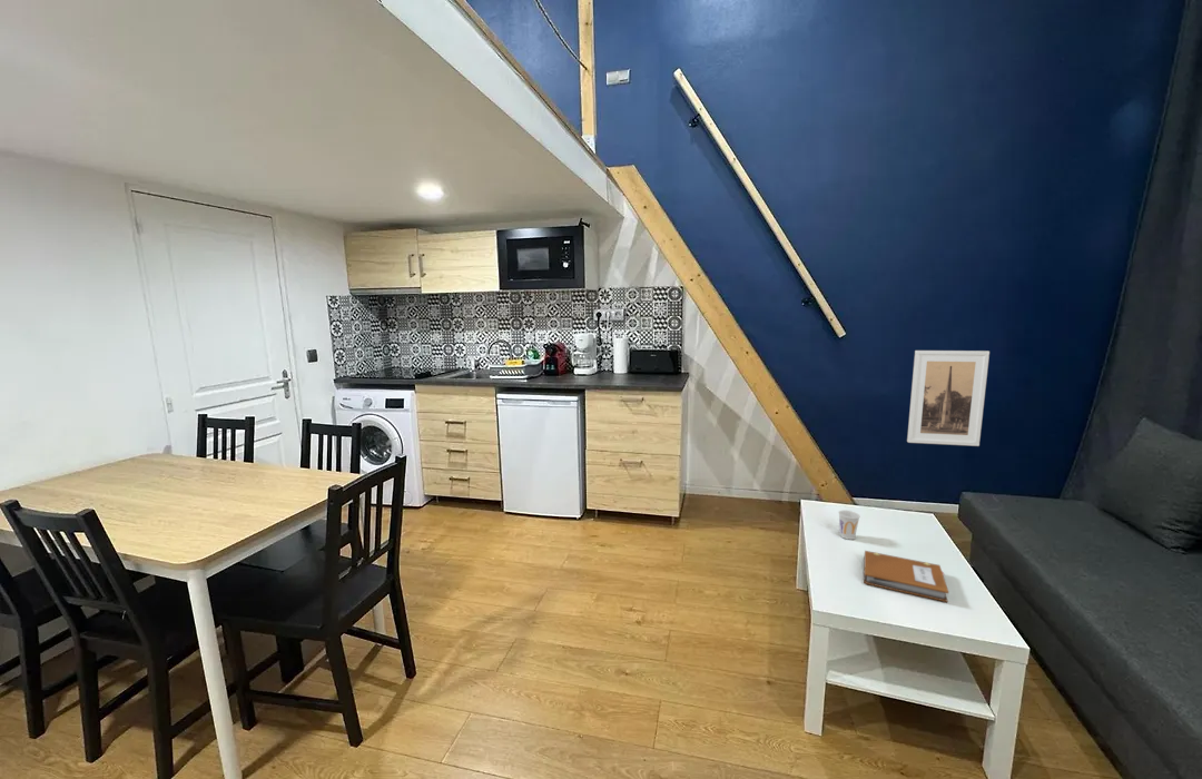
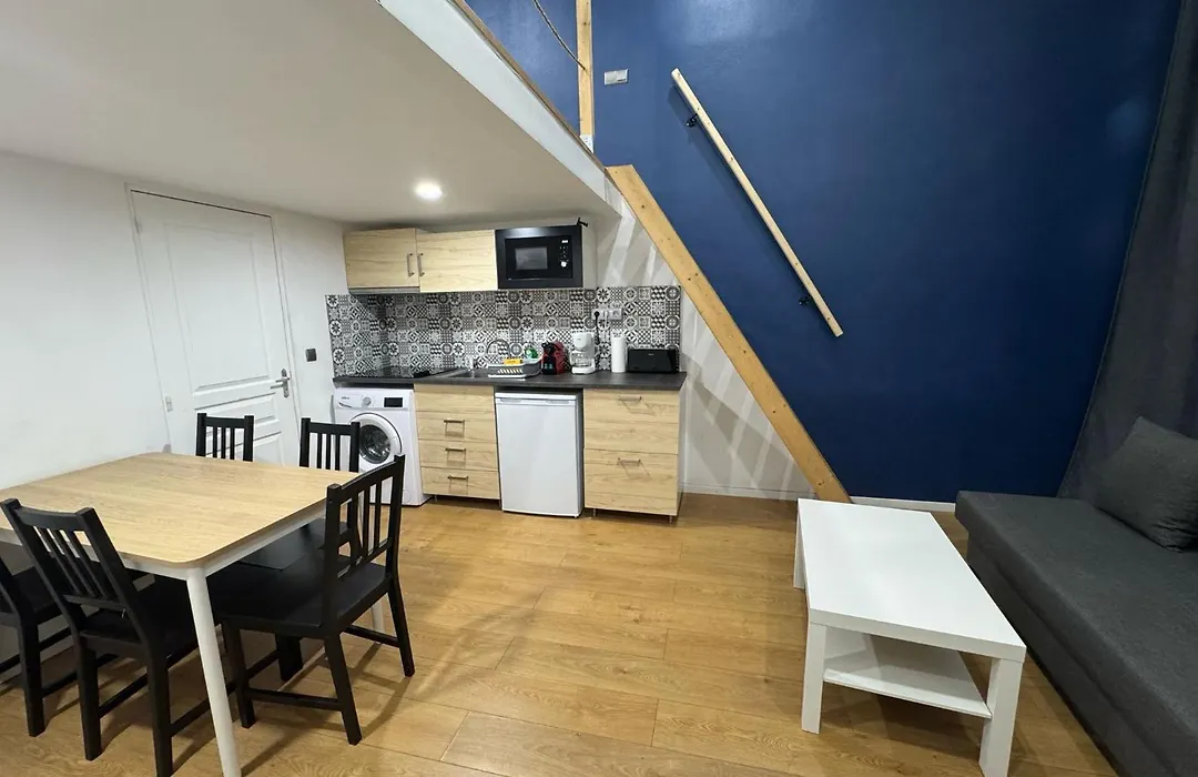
- cup [837,509,861,541]
- notebook [863,550,949,603]
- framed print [906,349,991,447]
